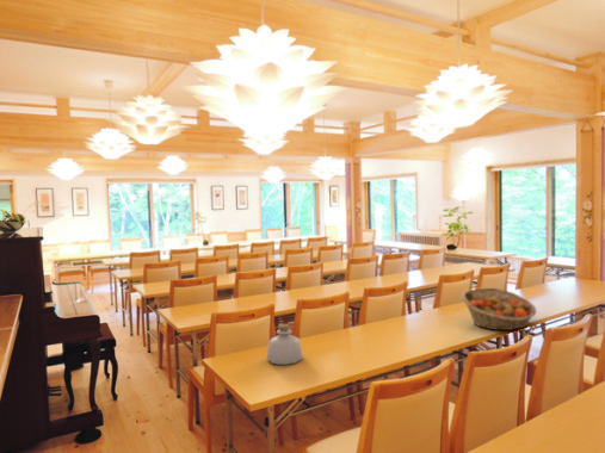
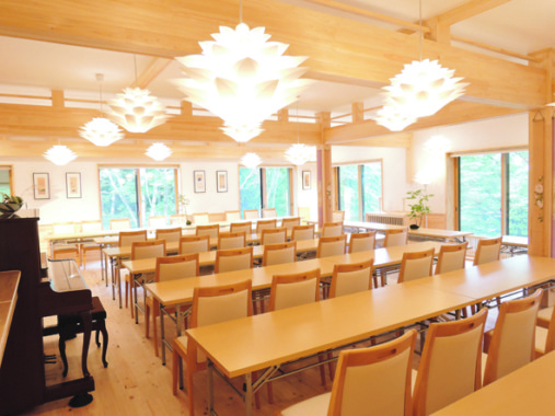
- bottle [266,323,304,366]
- fruit basket [461,287,537,331]
